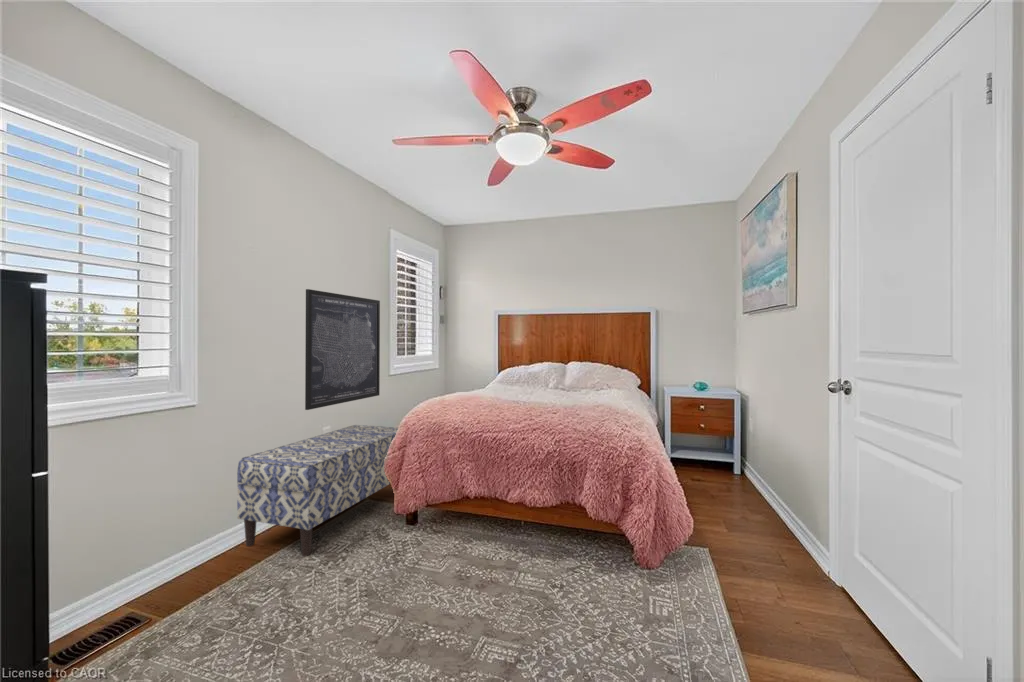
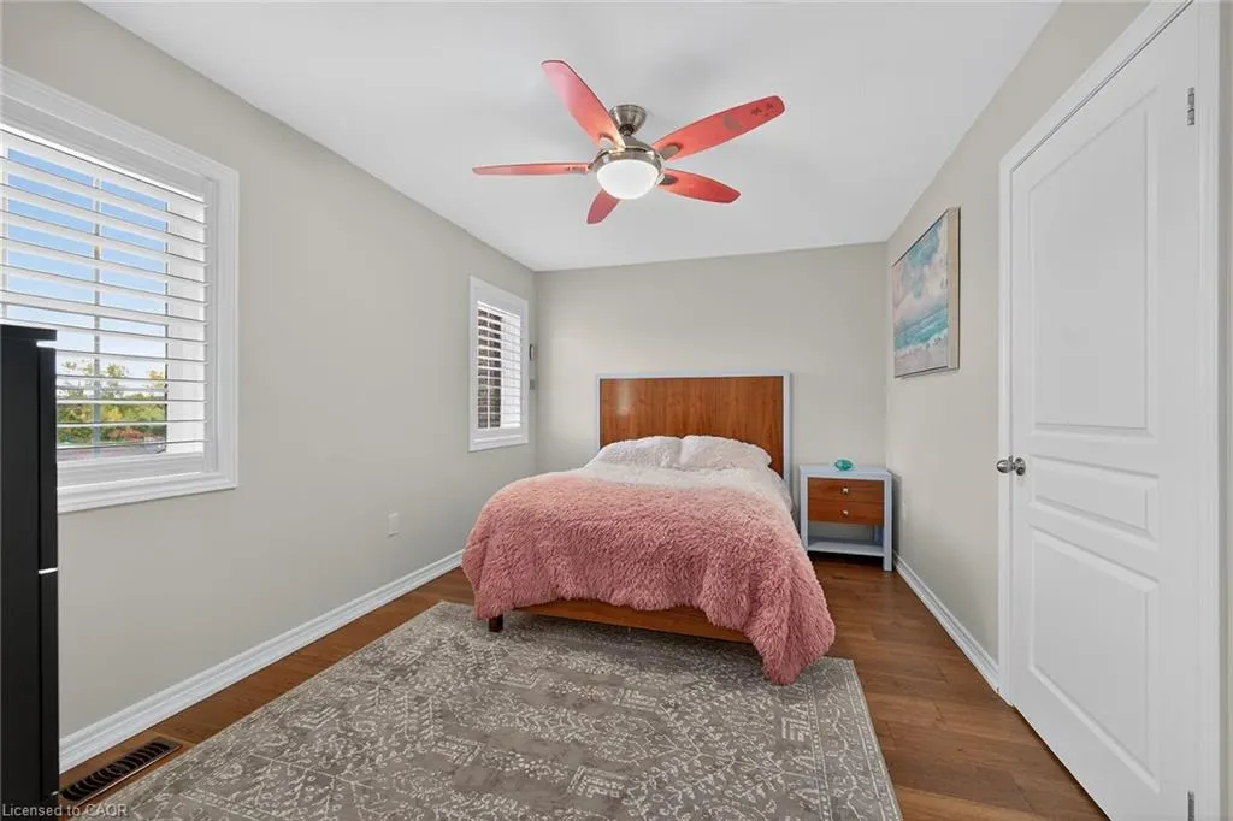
- bench [236,424,399,558]
- wall art [304,288,381,411]
